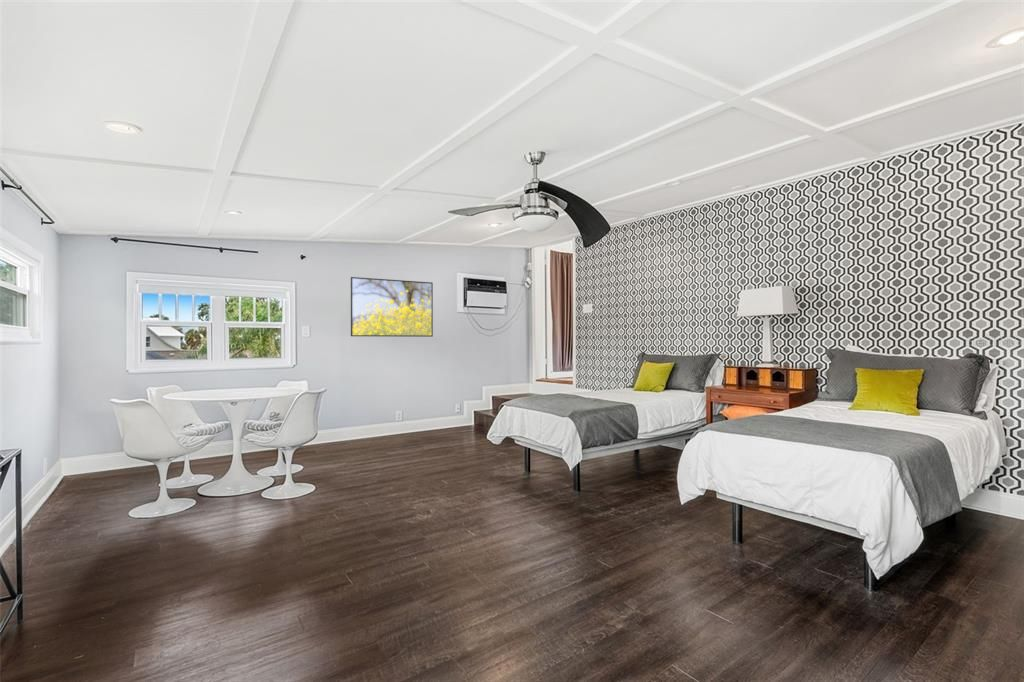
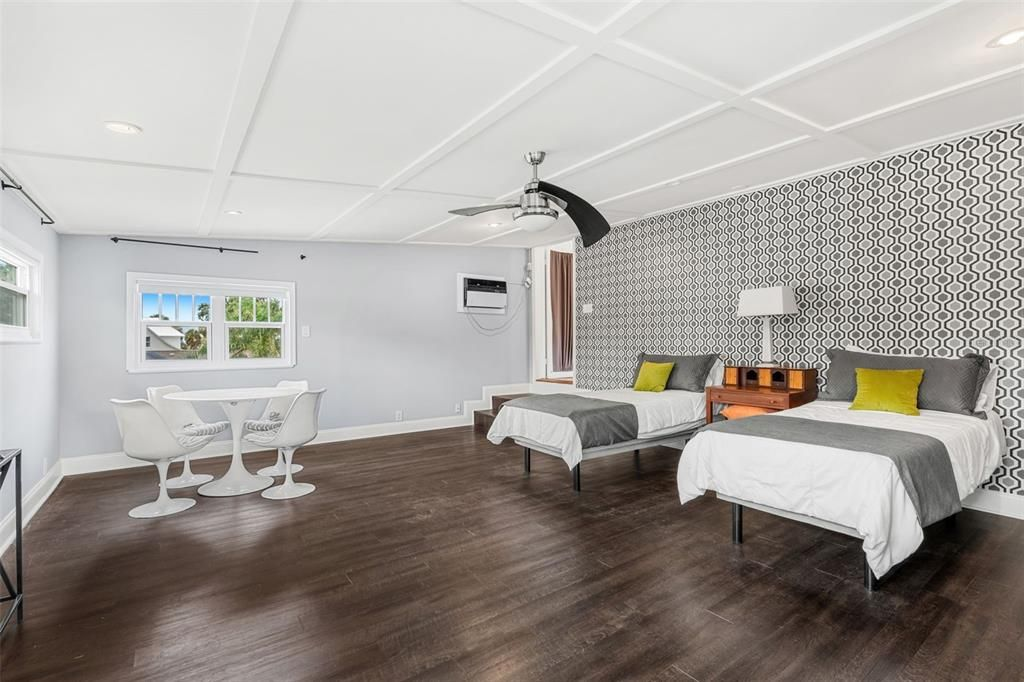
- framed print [350,276,434,338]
